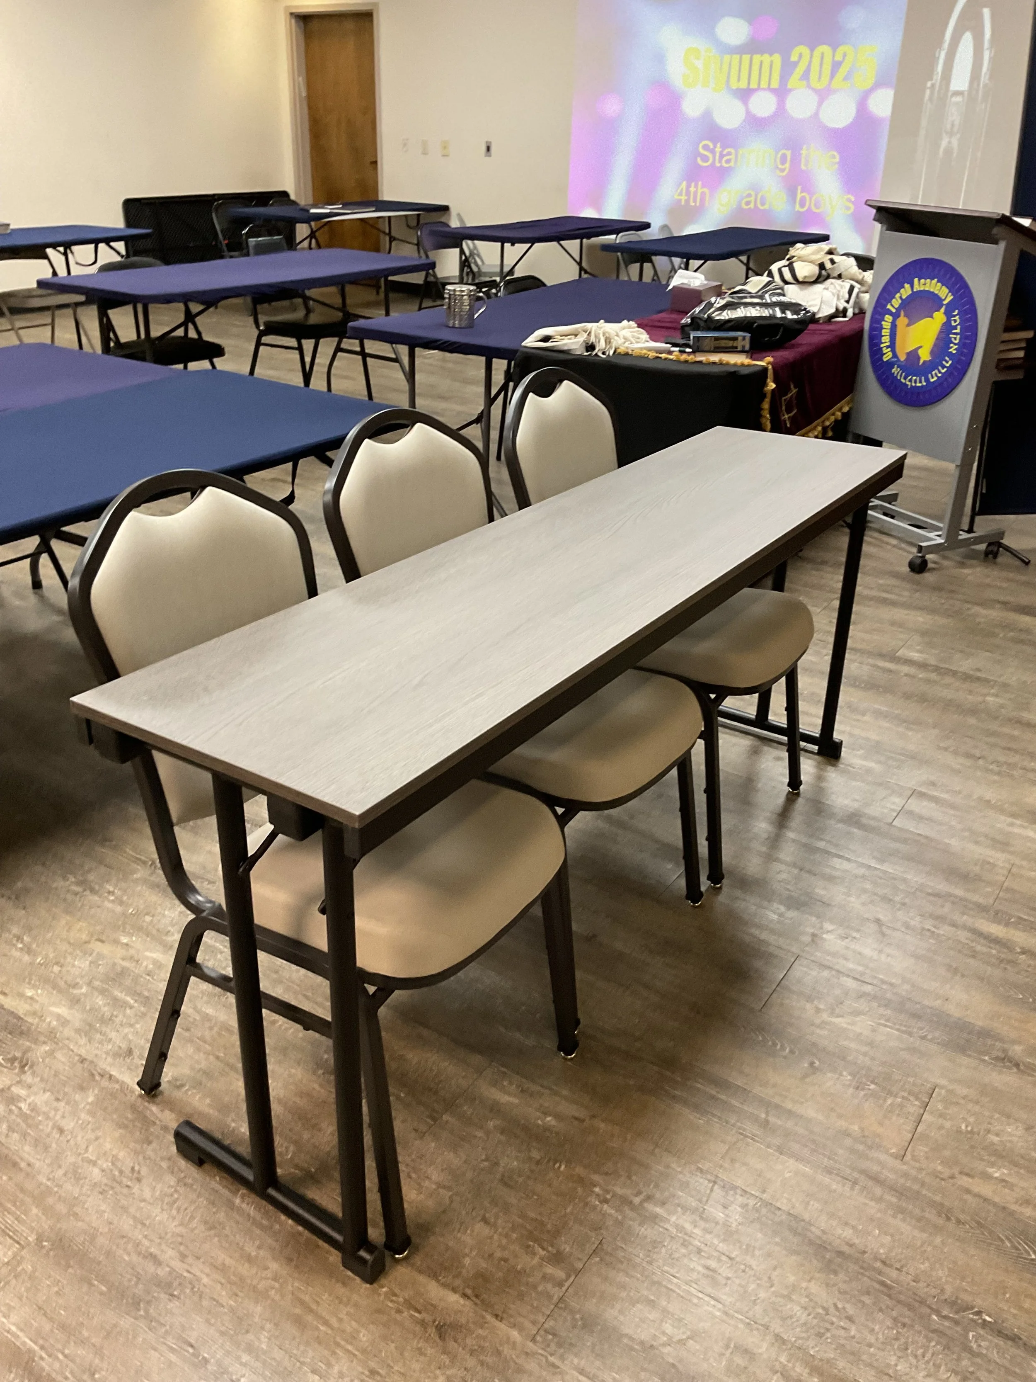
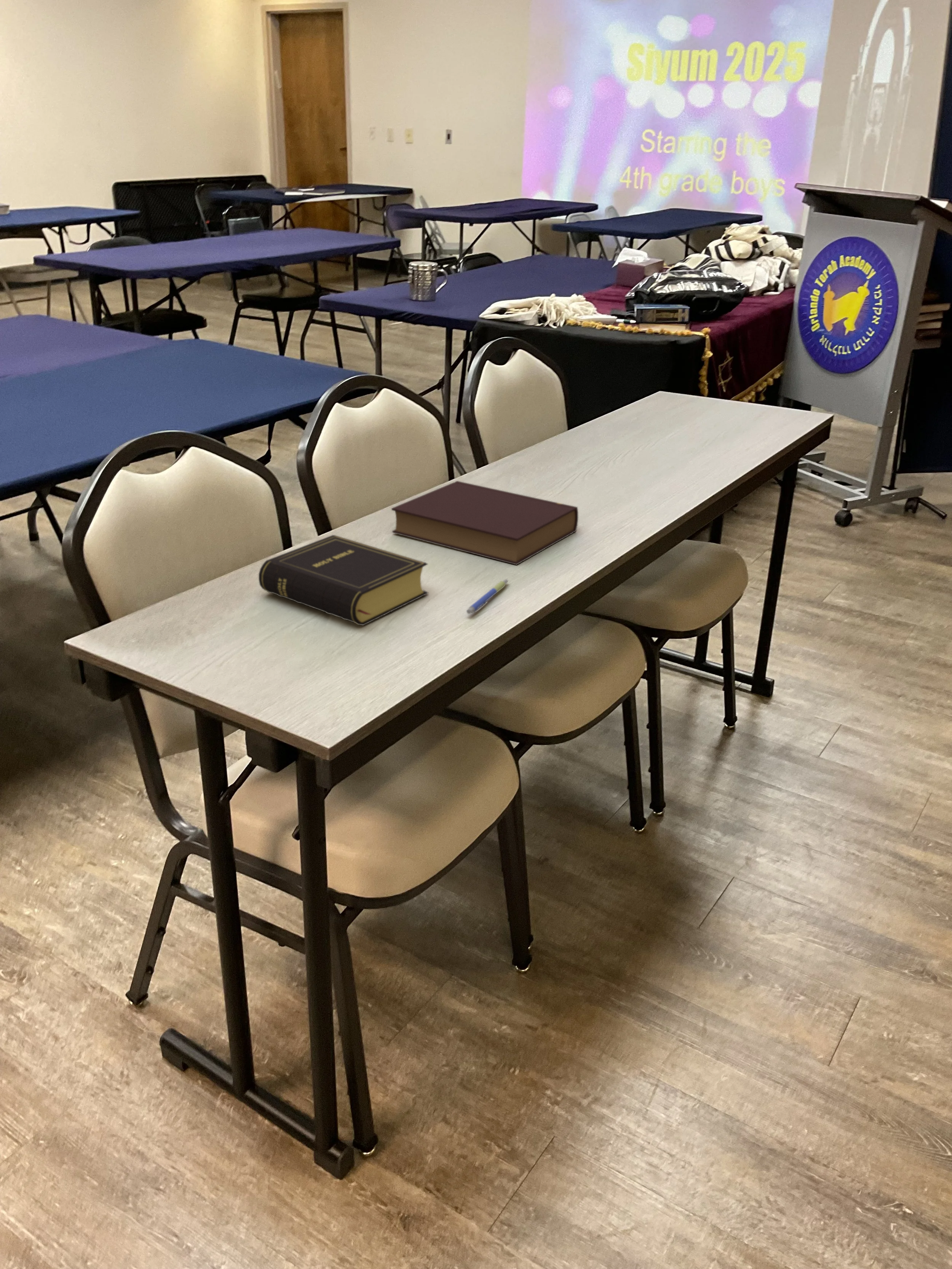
+ book [258,535,429,626]
+ pen [466,579,508,615]
+ book [391,480,578,565]
